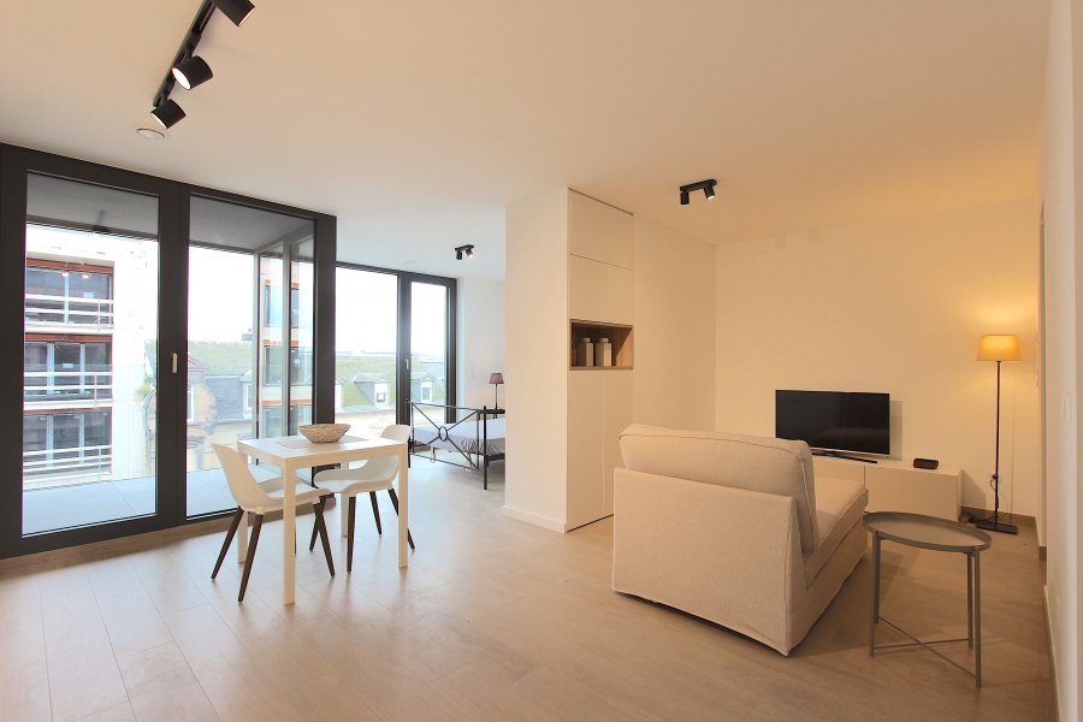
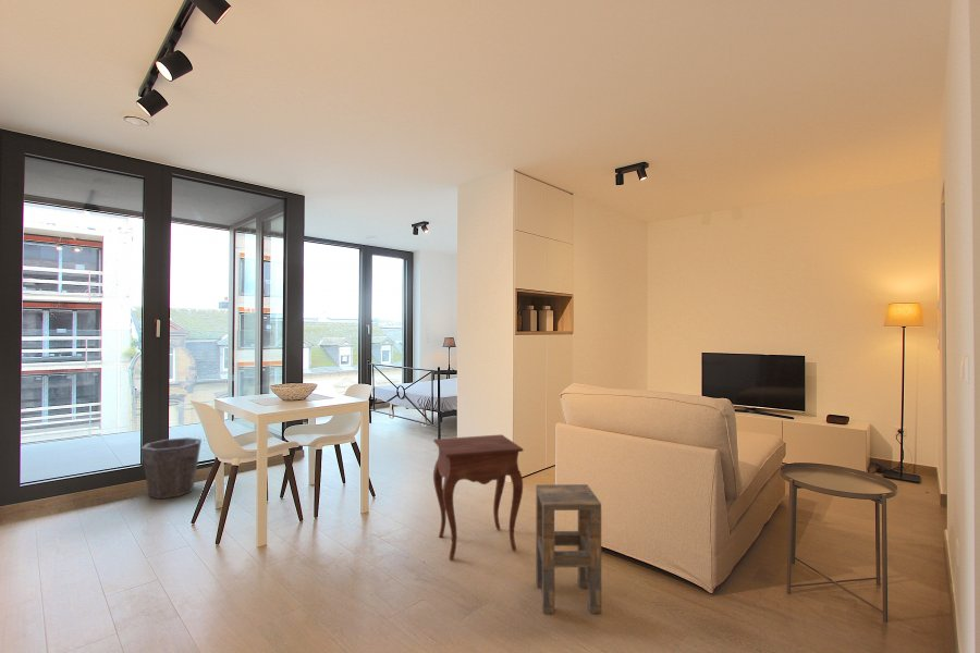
+ side table [432,433,524,562]
+ waste bin [140,436,203,500]
+ side table [535,483,602,615]
